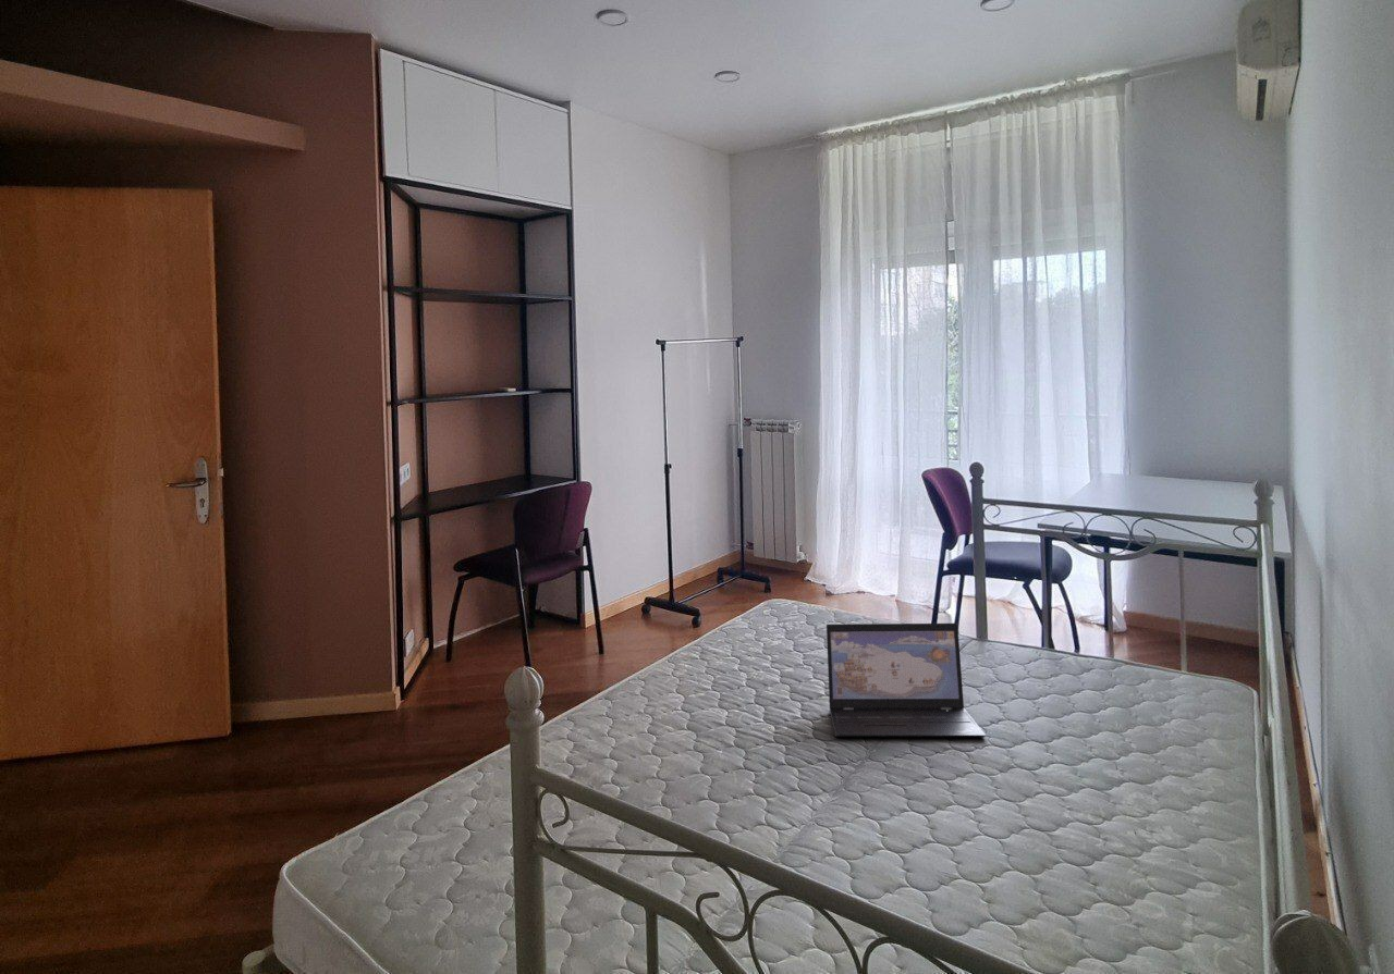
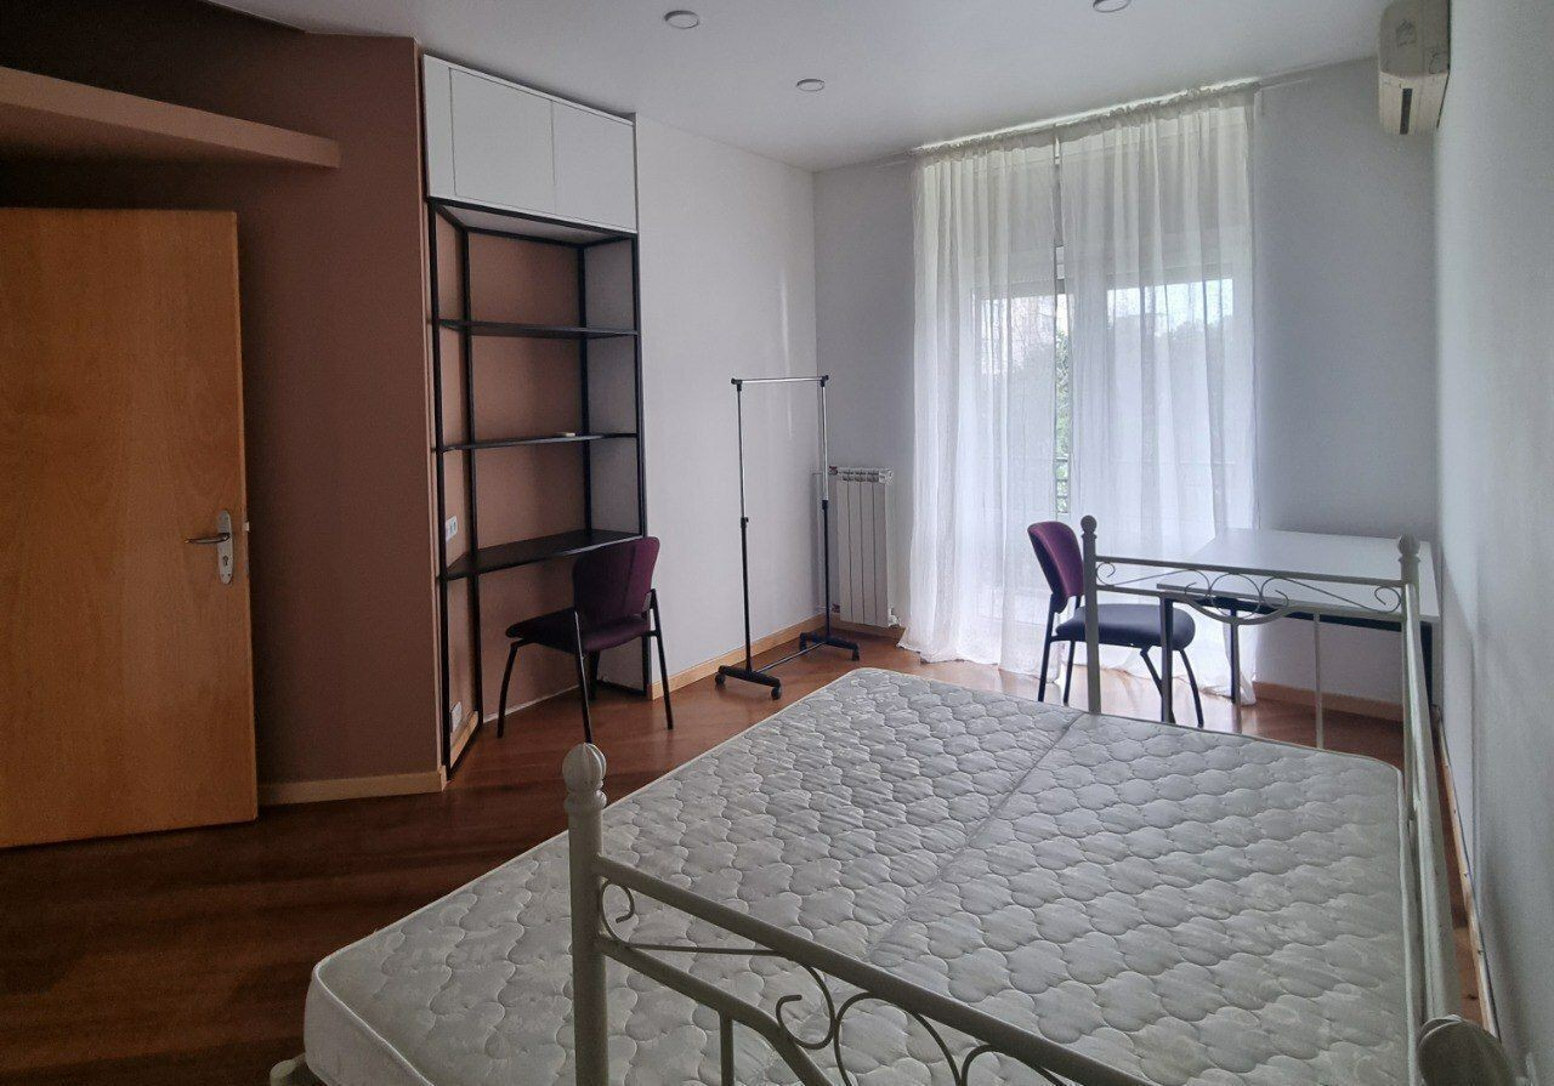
- laptop [826,622,987,738]
